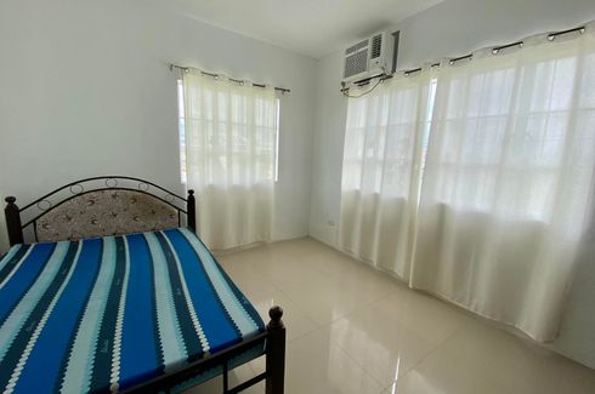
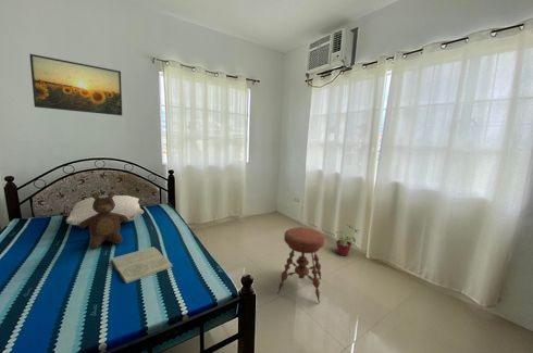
+ stool [276,227,326,304]
+ book [110,245,174,285]
+ teddy bear [78,191,128,250]
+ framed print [28,53,123,116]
+ pillow [65,194,145,227]
+ potted plant [334,223,359,256]
